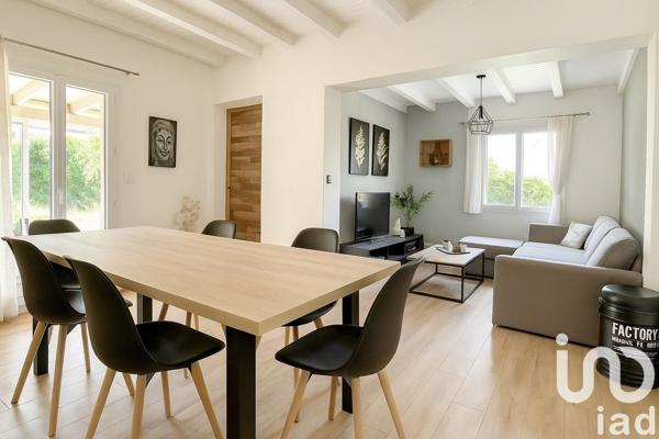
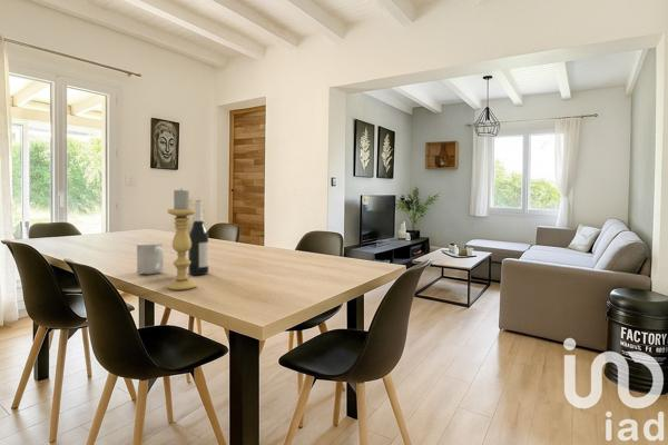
+ candle holder [166,189,197,291]
+ wine bottle [187,199,209,276]
+ mug [136,241,165,275]
